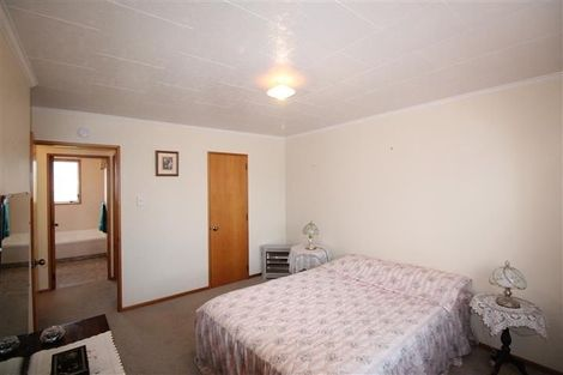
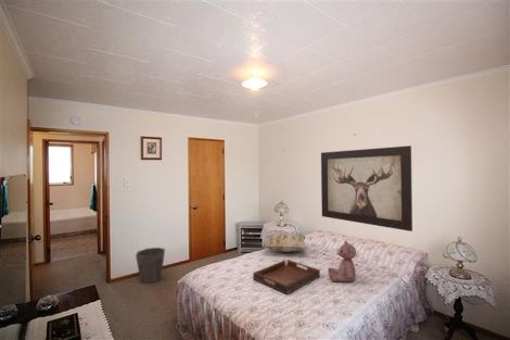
+ decorative pillow [263,230,307,253]
+ serving tray [252,259,321,295]
+ wall art [320,144,413,232]
+ waste bin [135,247,166,285]
+ teddy bear [328,240,357,282]
